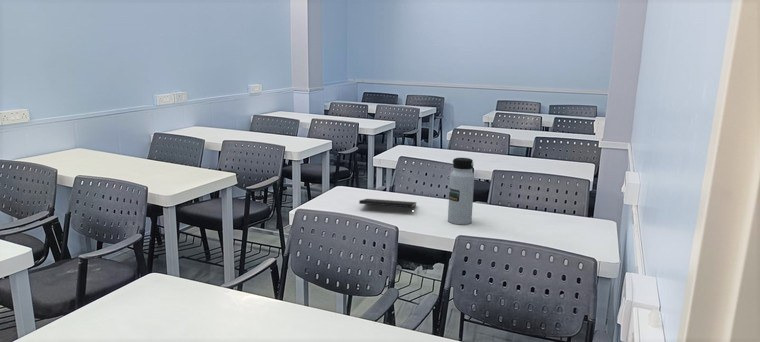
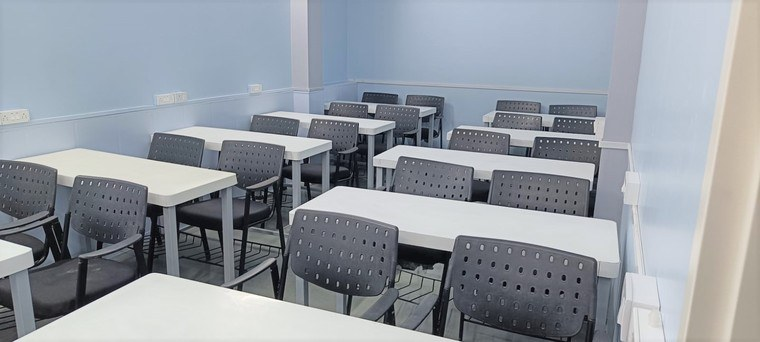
- notepad [358,198,418,216]
- water bottle [447,157,475,225]
